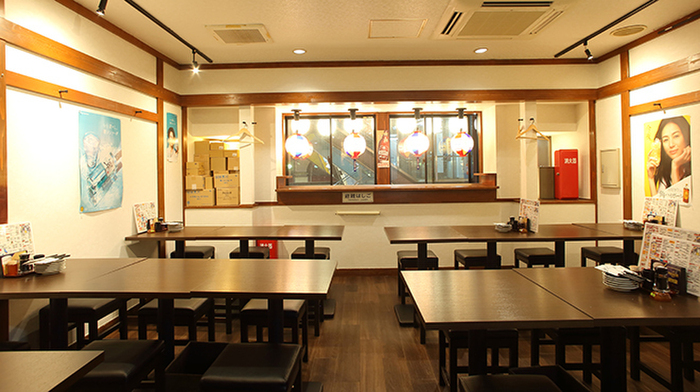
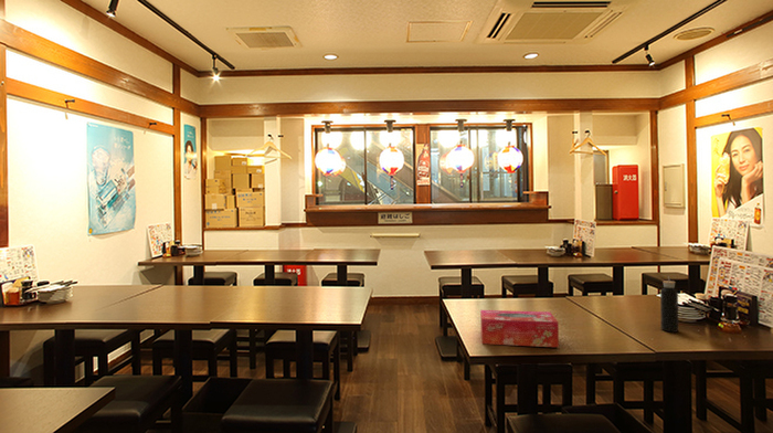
+ water bottle [659,275,679,334]
+ tissue box [479,309,560,348]
